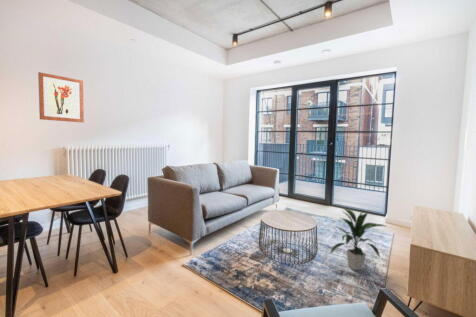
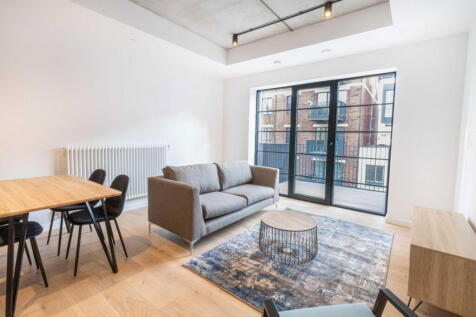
- wall art [37,71,85,124]
- indoor plant [329,207,386,271]
